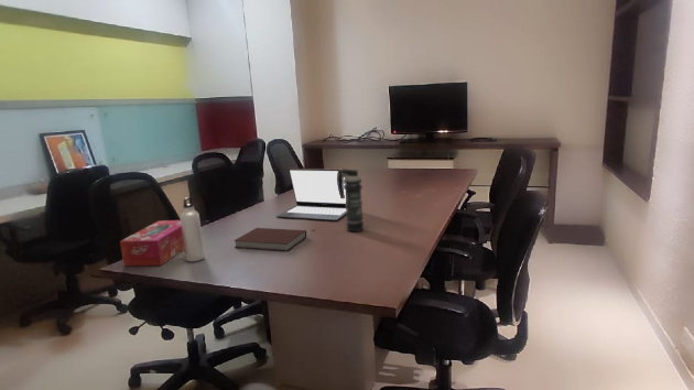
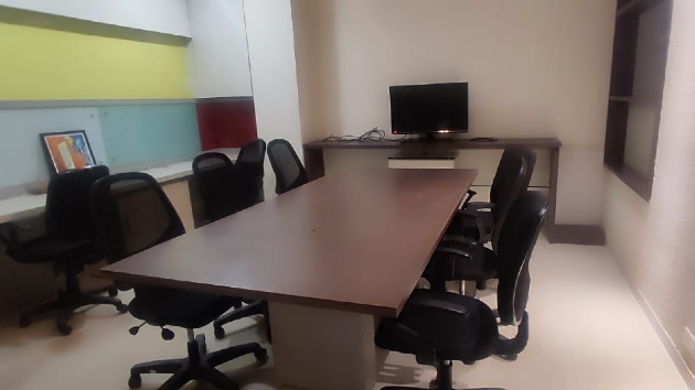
- notebook [232,227,307,252]
- smoke grenade [337,167,365,232]
- laptop [275,167,347,221]
- tissue box [119,219,185,267]
- water bottle [180,196,205,263]
